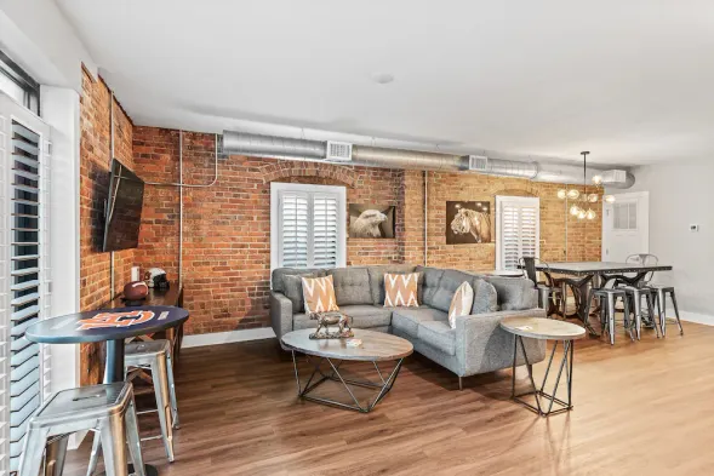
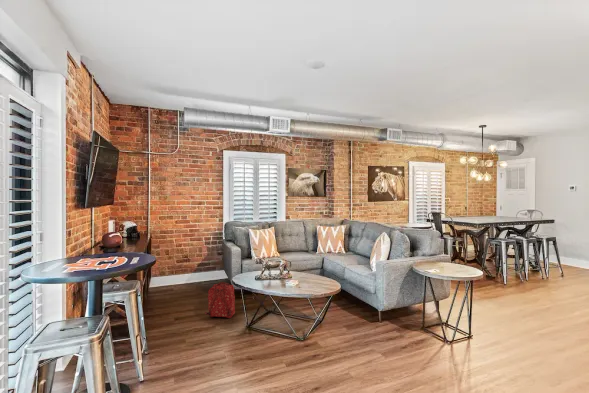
+ backpack [204,281,236,319]
